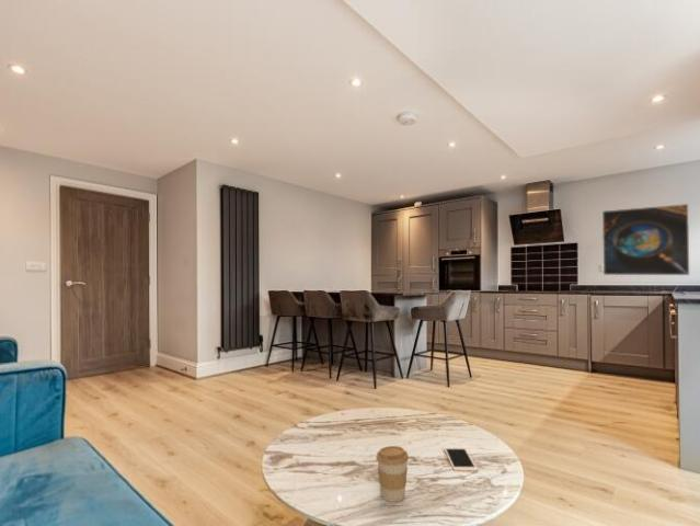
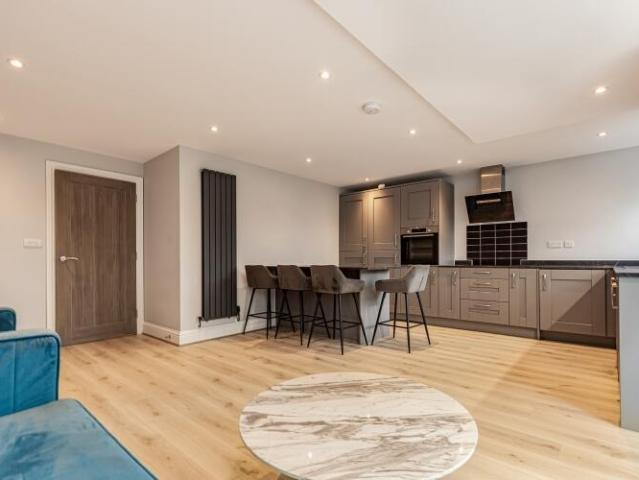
- coffee cup [375,445,410,503]
- cell phone [443,445,479,472]
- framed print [601,203,690,276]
